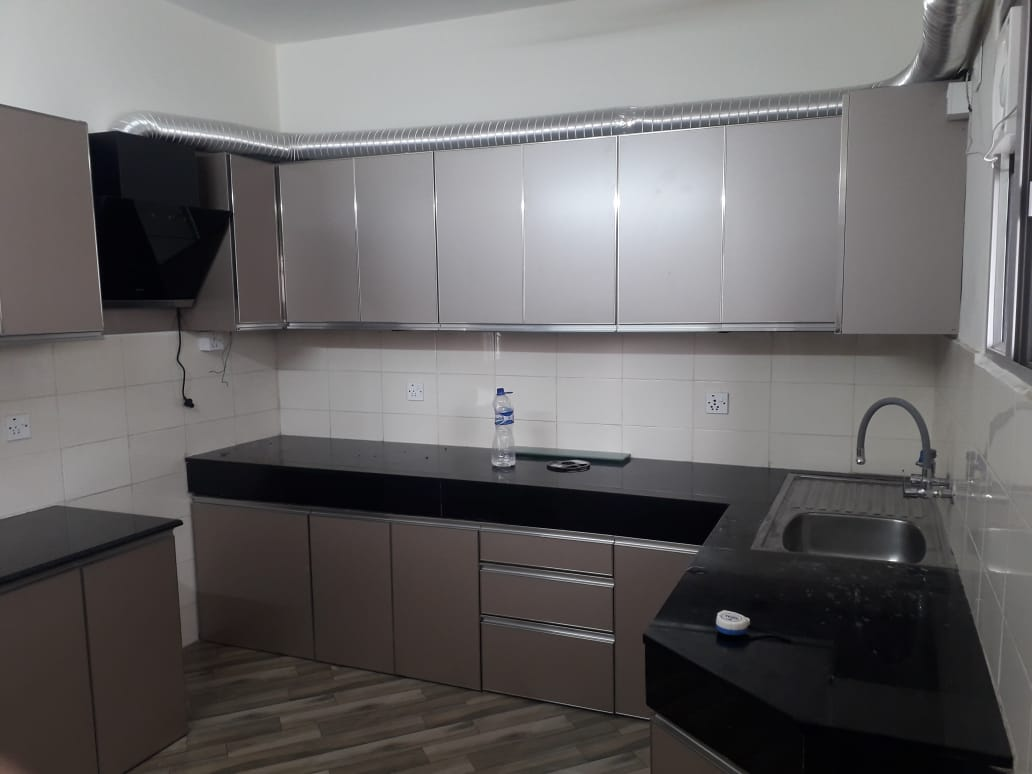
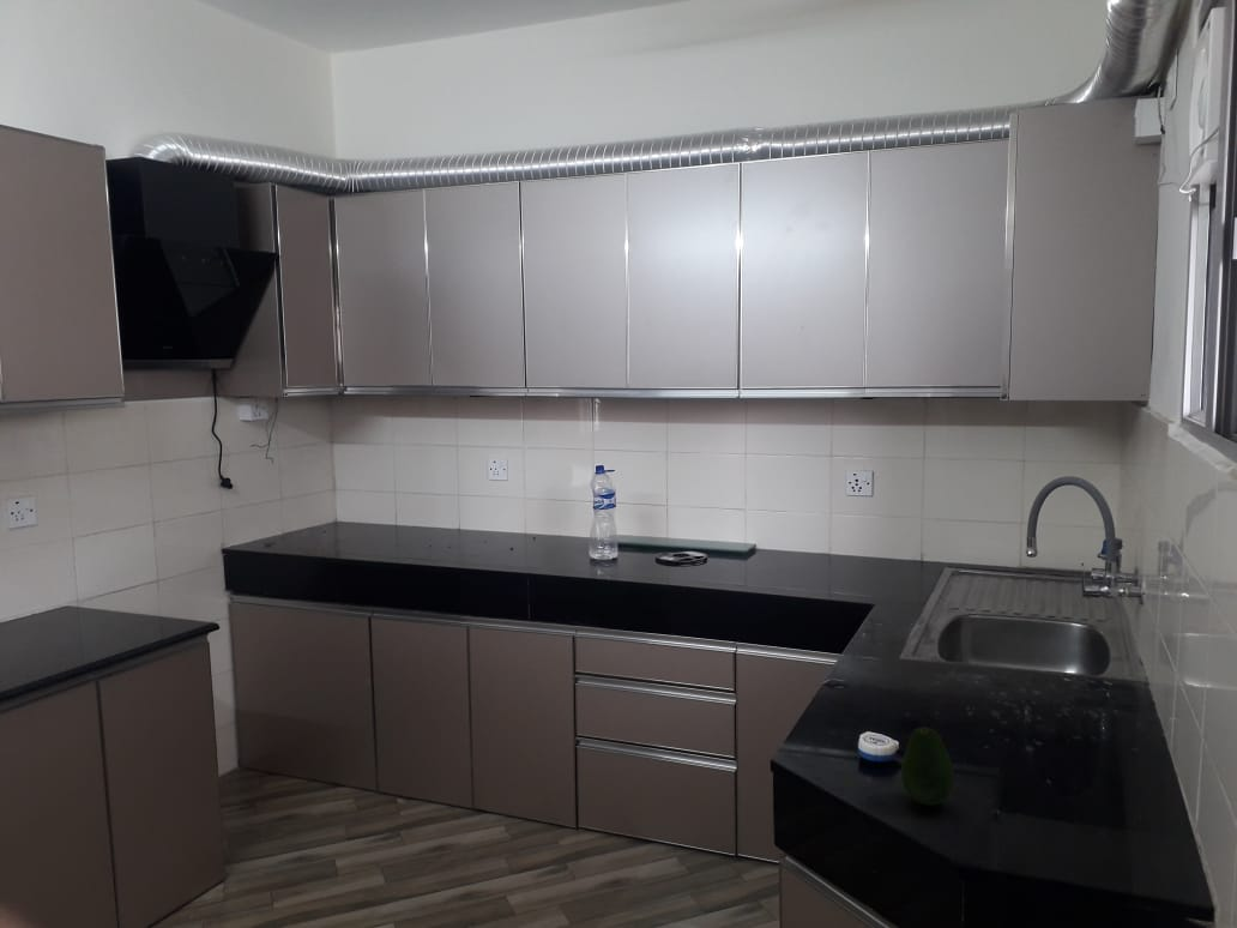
+ fruit [900,727,955,807]
